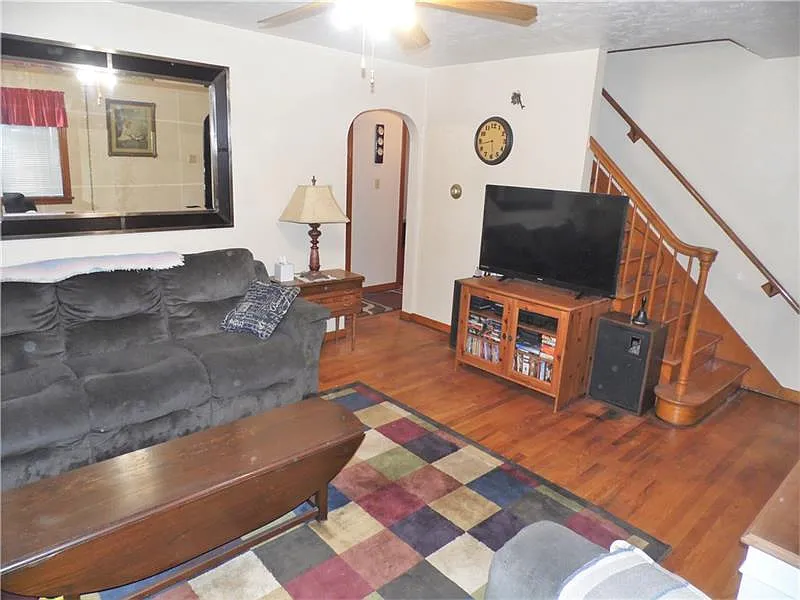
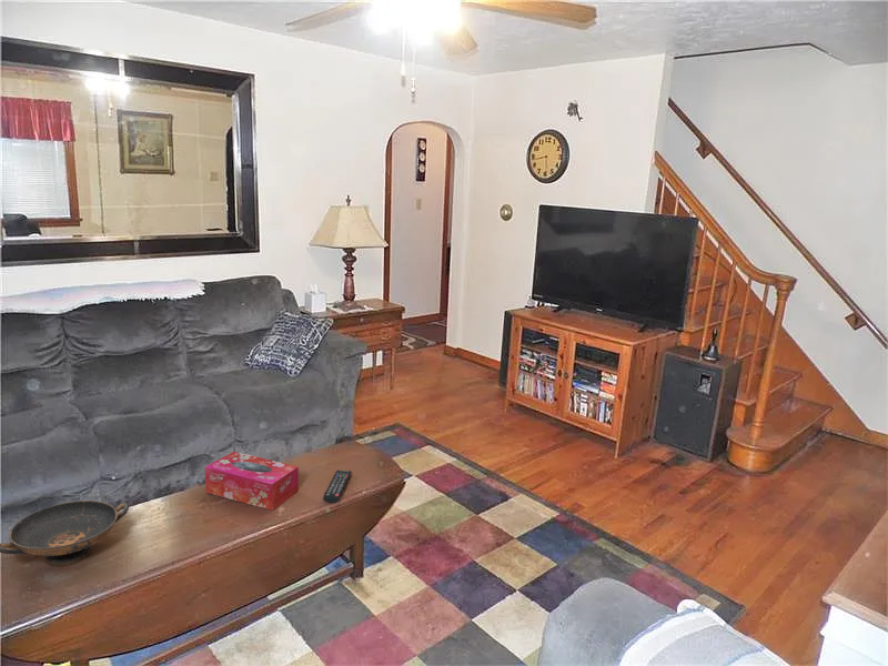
+ decorative bowl [0,500,130,567]
+ remote control [322,470,353,504]
+ tissue box [204,451,300,512]
